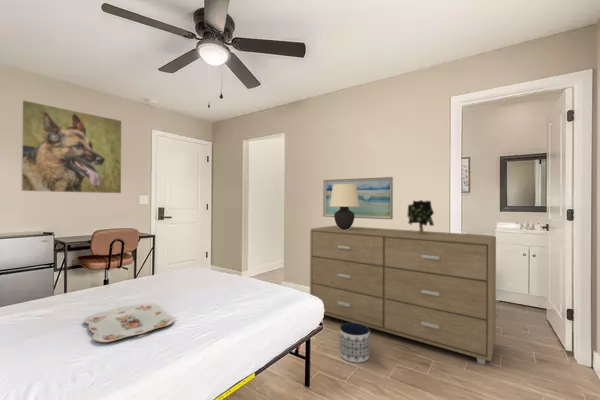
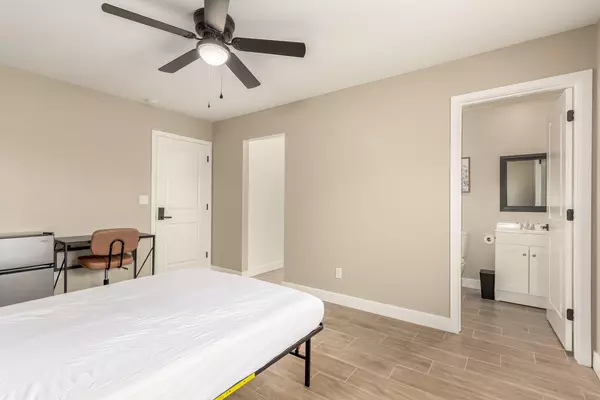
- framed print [20,99,123,194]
- table lamp [330,184,359,230]
- wall art [322,176,394,220]
- potted plant [406,199,435,234]
- planter [339,322,371,364]
- serving tray [83,302,175,343]
- dresser [309,225,497,366]
